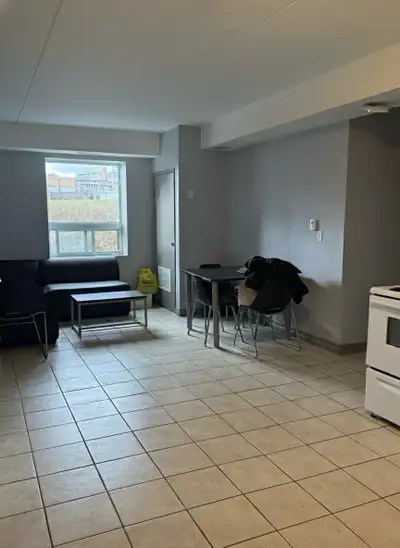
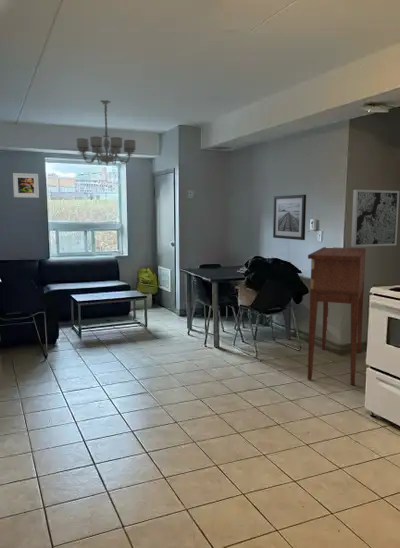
+ wall art [272,194,307,241]
+ console table [307,246,367,386]
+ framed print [12,172,40,199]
+ chandelier [76,99,137,167]
+ wall art [350,189,400,248]
